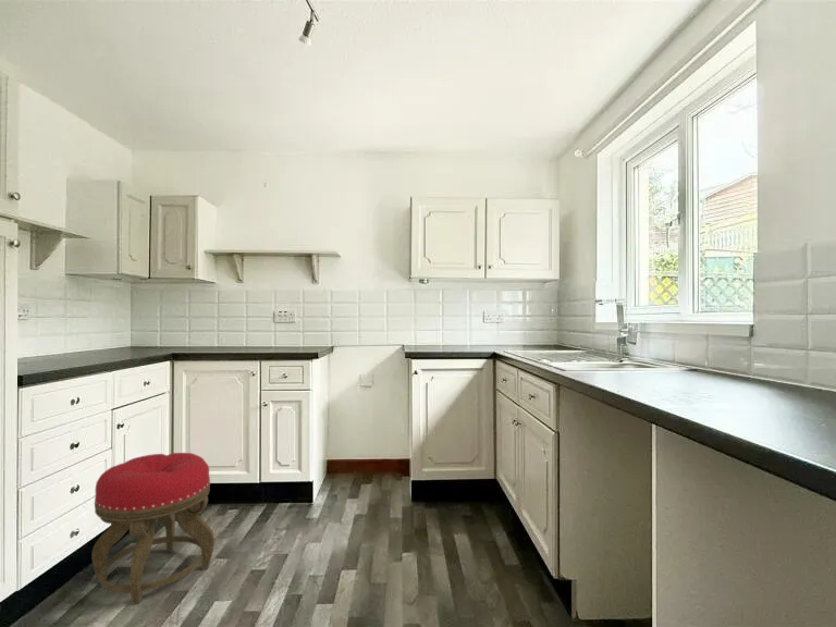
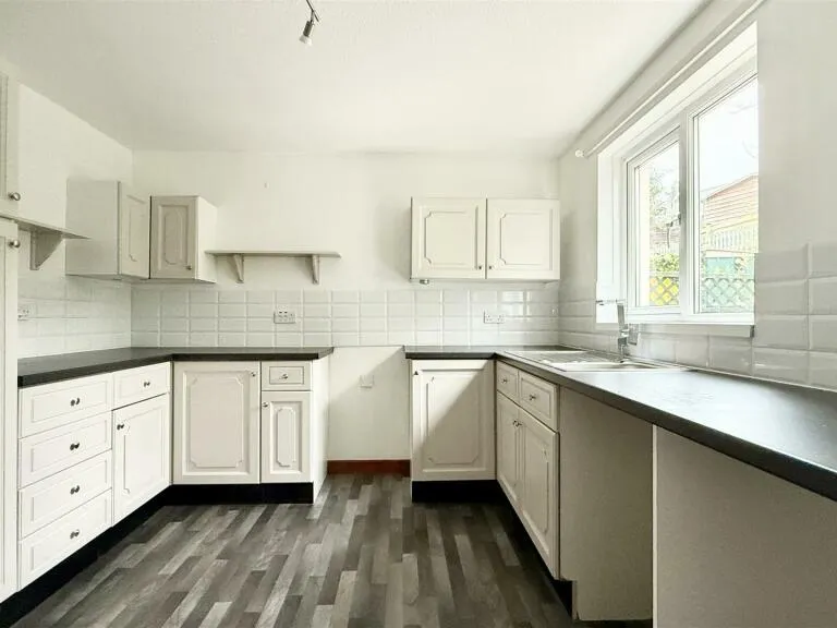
- stool [90,452,216,606]
